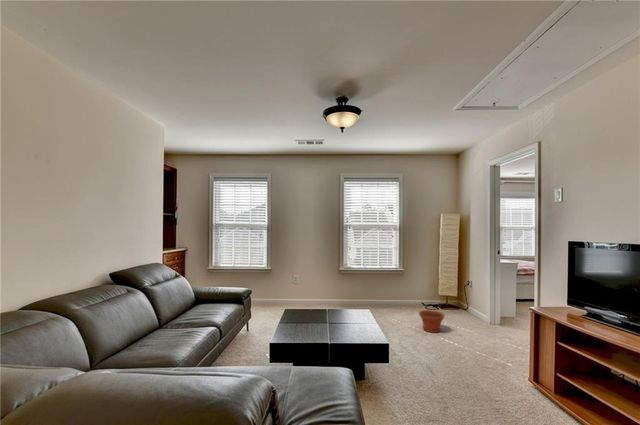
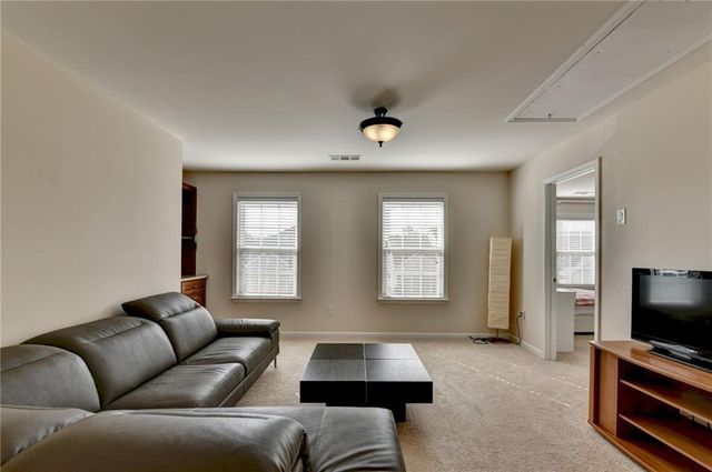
- plant pot [418,309,446,334]
